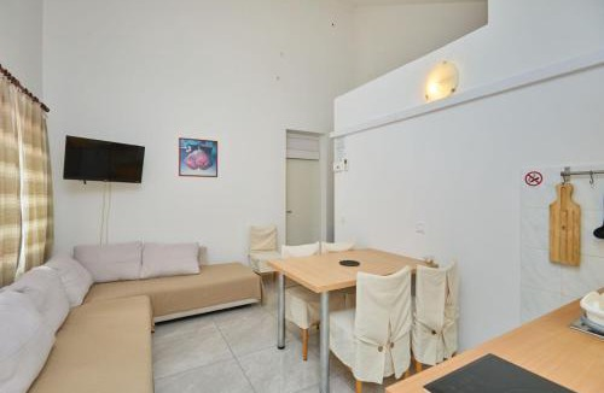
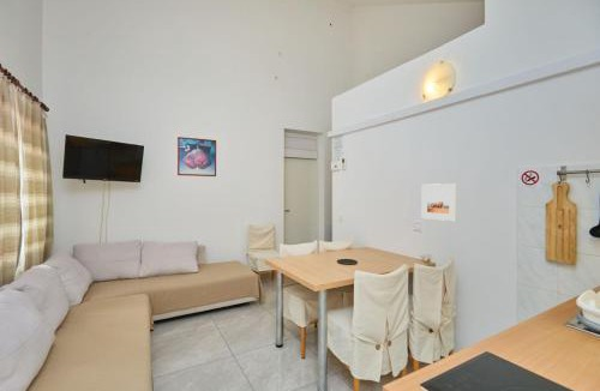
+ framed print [420,182,458,222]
